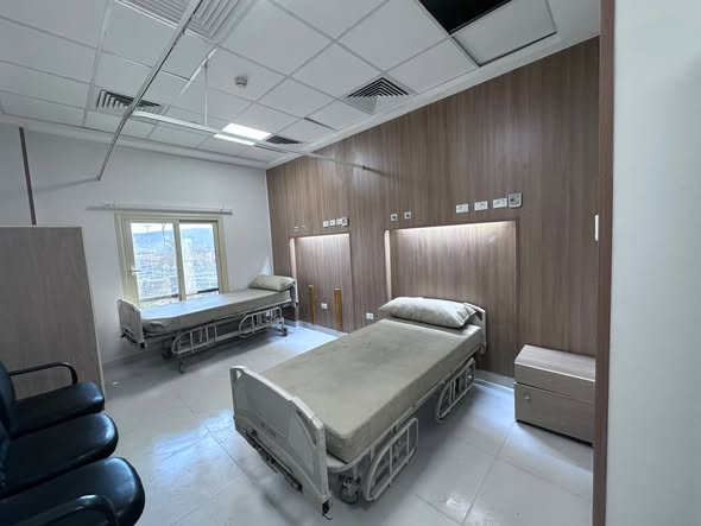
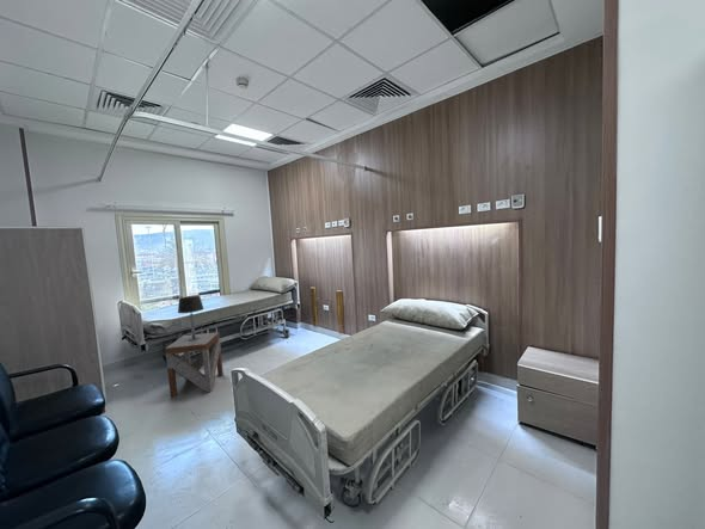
+ table lamp [177,295,206,342]
+ side table [164,331,225,398]
